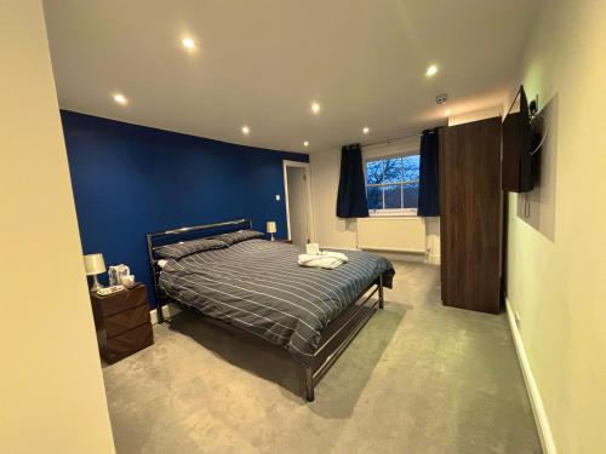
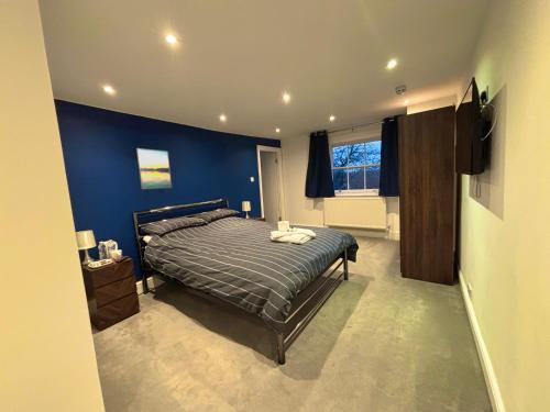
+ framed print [135,147,173,190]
